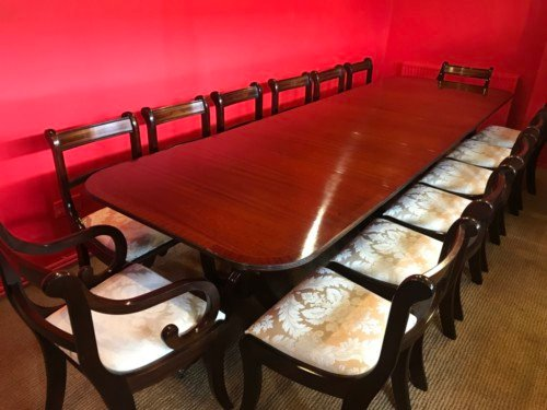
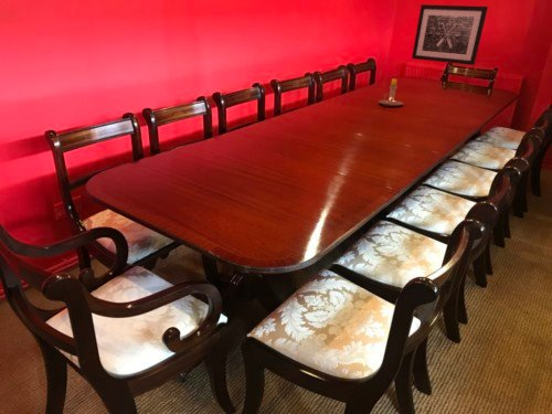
+ wall art [411,3,489,66]
+ candlestick [378,77,404,107]
